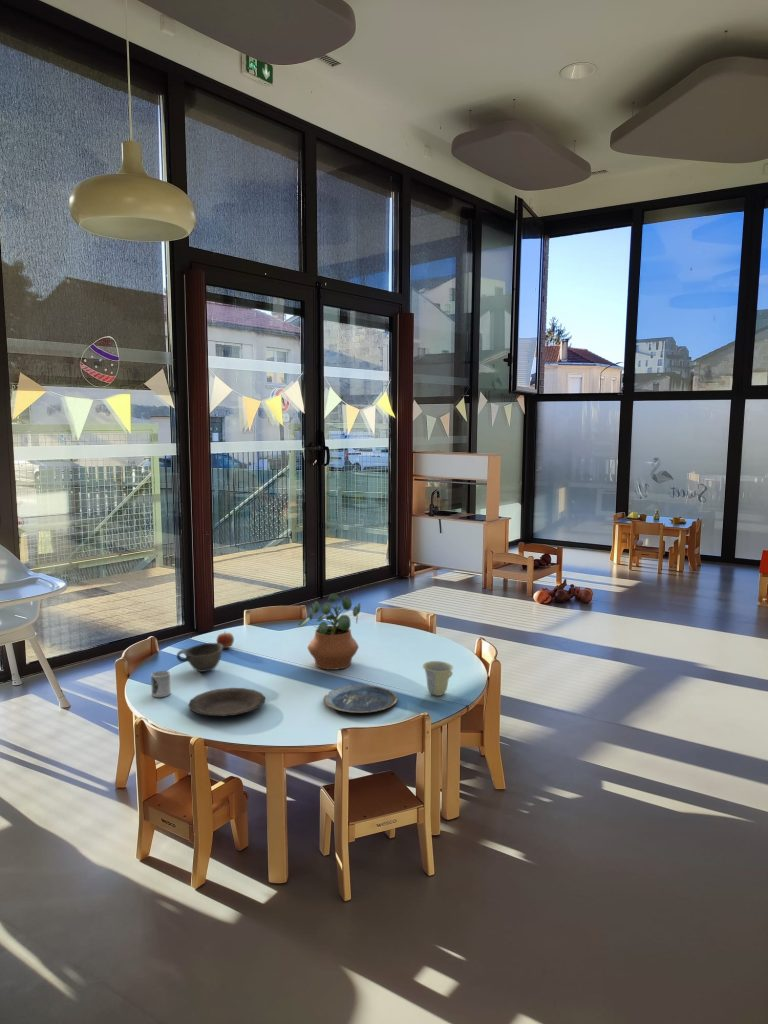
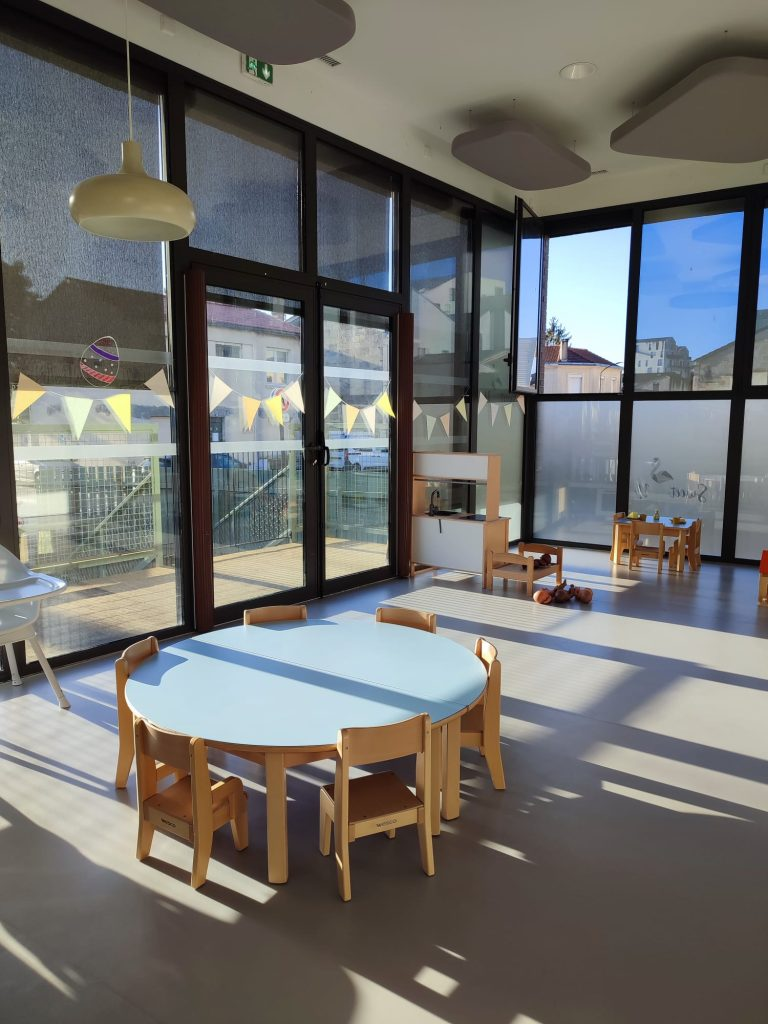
- plate [187,687,266,717]
- cup [422,660,454,697]
- apple [216,630,235,649]
- plate [323,684,398,714]
- bowl [176,642,224,673]
- potted plant [297,593,361,671]
- cup [150,670,172,698]
